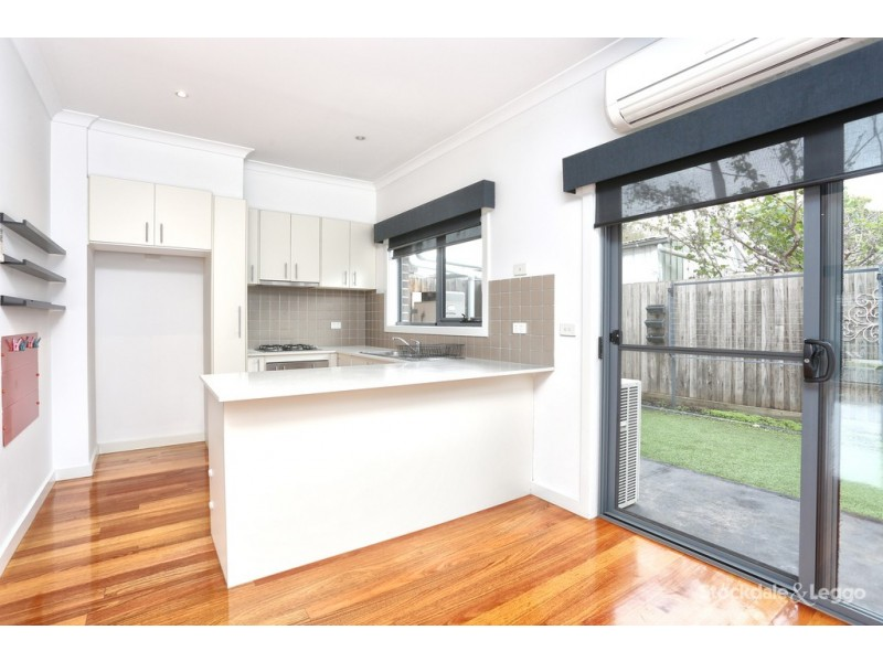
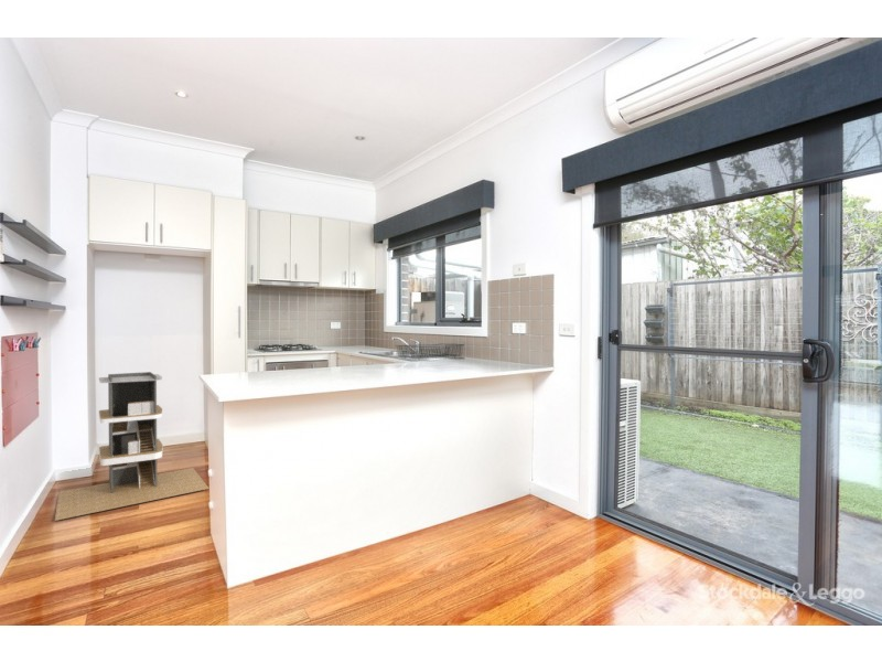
+ architectural model [54,371,211,522]
